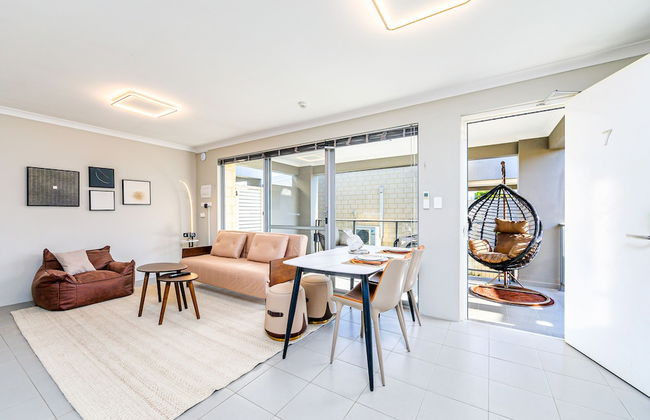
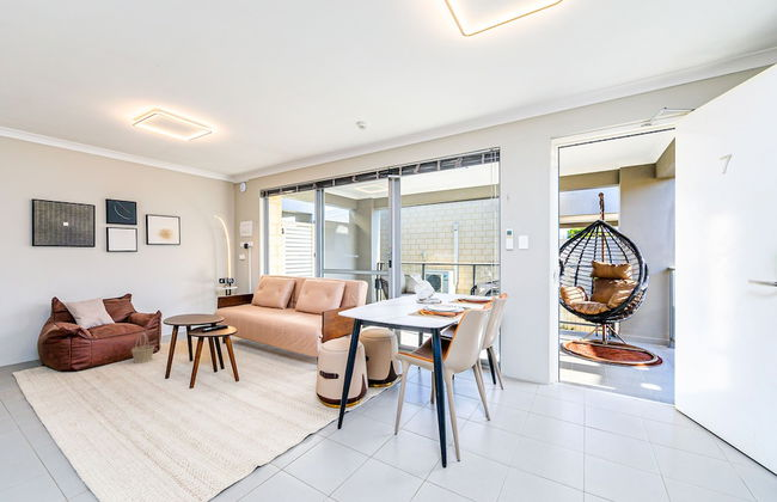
+ basket [130,332,155,365]
